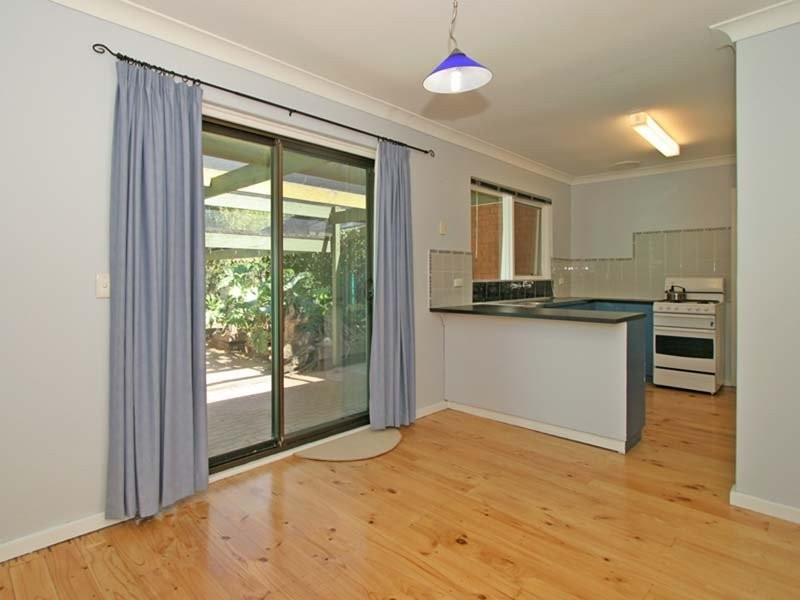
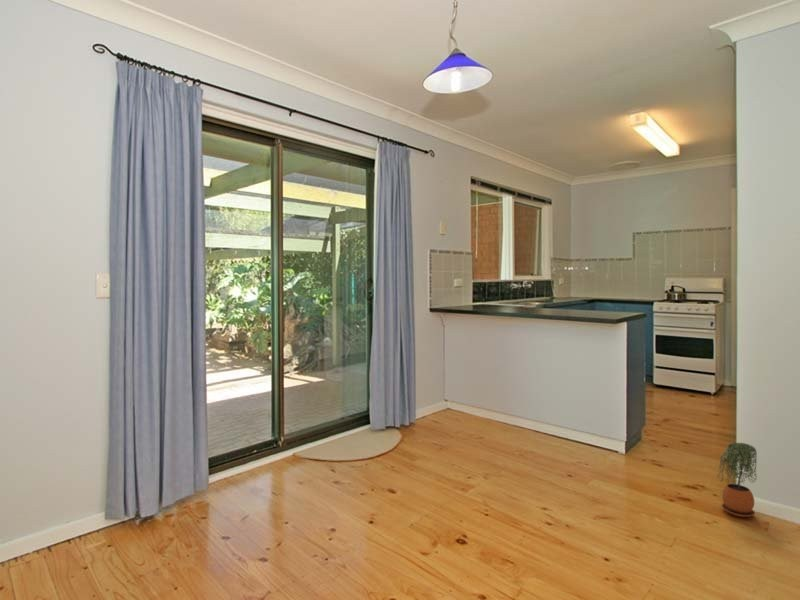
+ potted plant [716,442,758,518]
